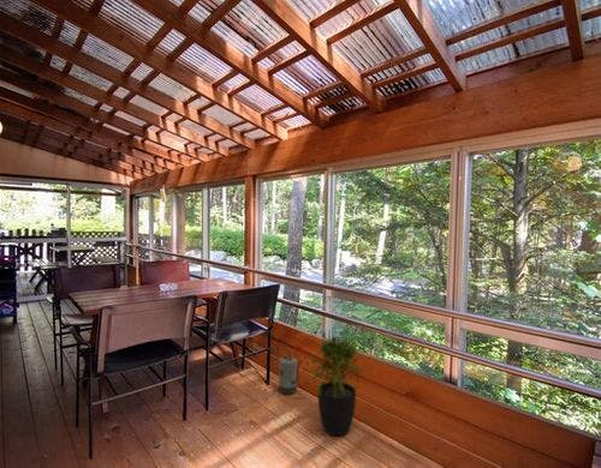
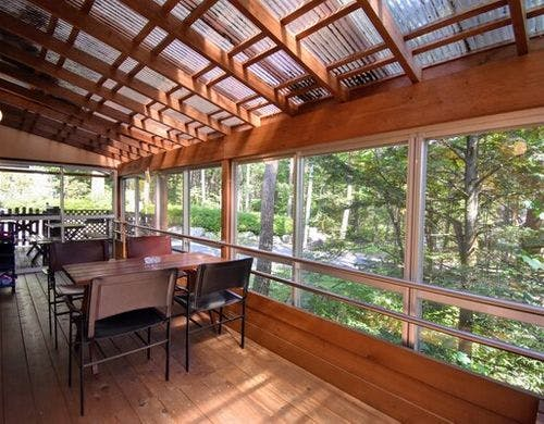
- watering can [274,342,303,396]
- potted plant [308,334,368,437]
